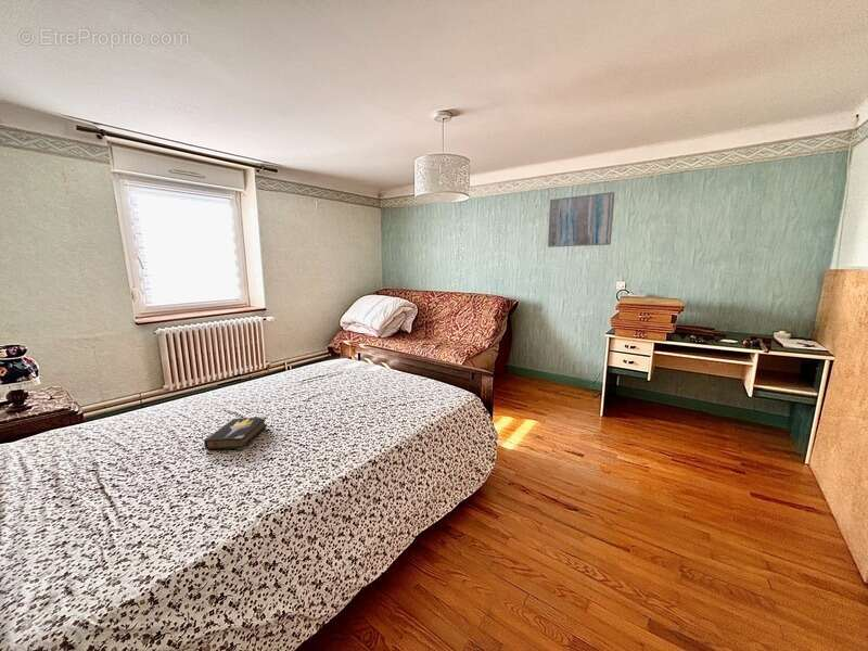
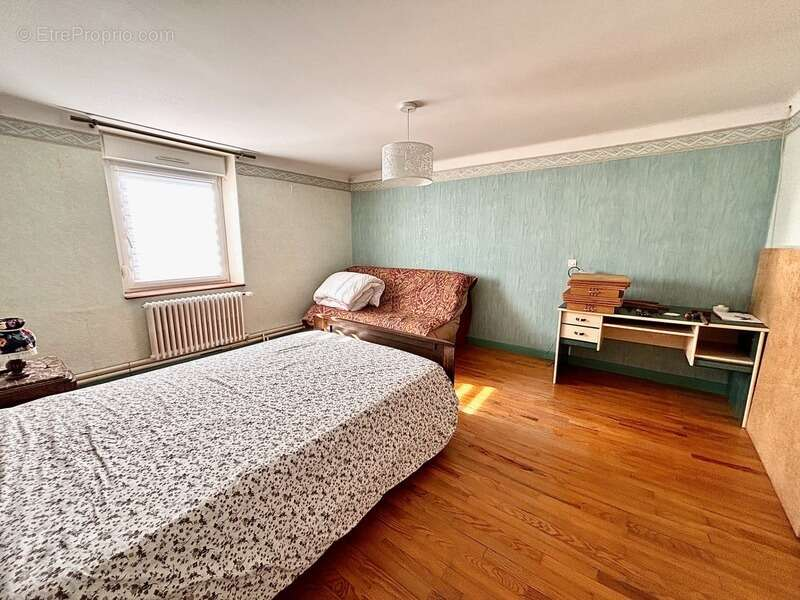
- hardback book [203,416,268,450]
- wall art [547,191,616,248]
